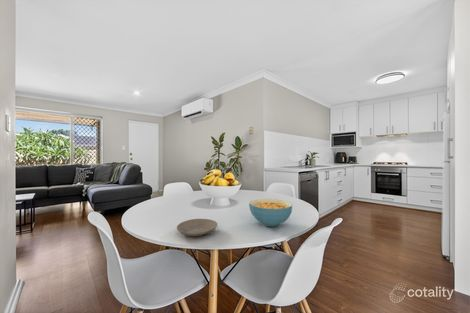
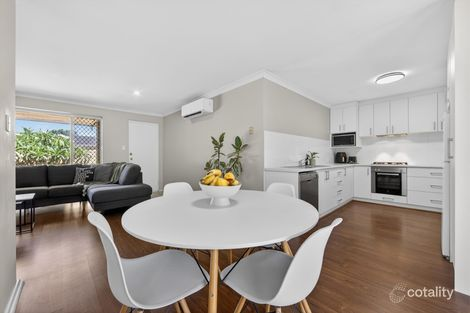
- cereal bowl [248,198,293,228]
- plate [176,218,218,237]
